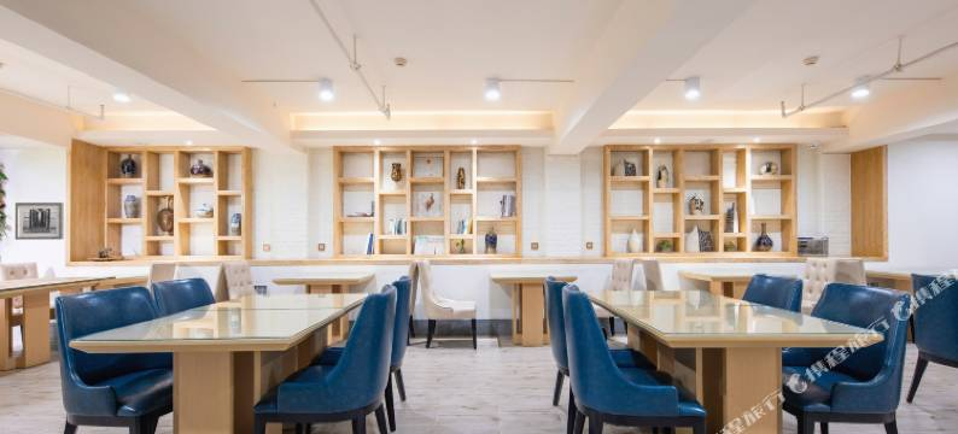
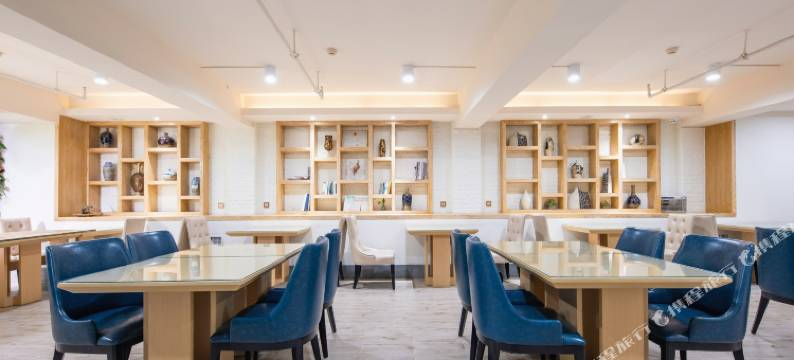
- wall art [14,201,65,241]
